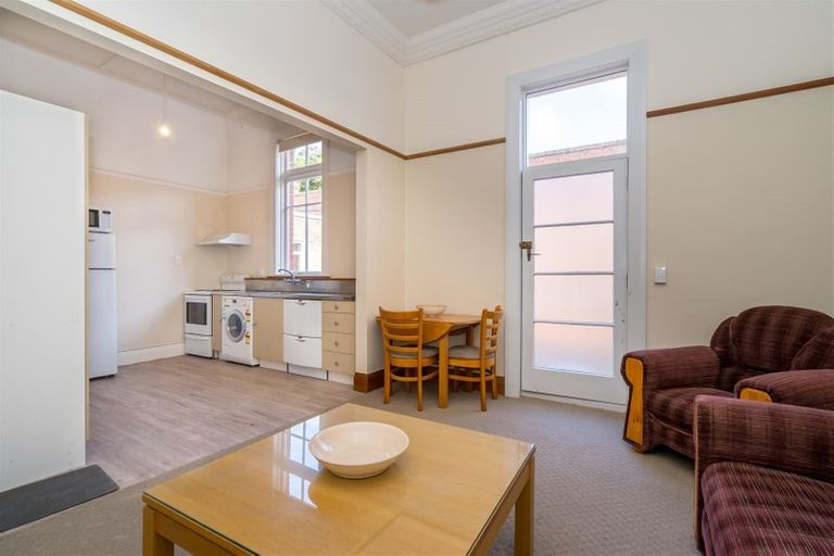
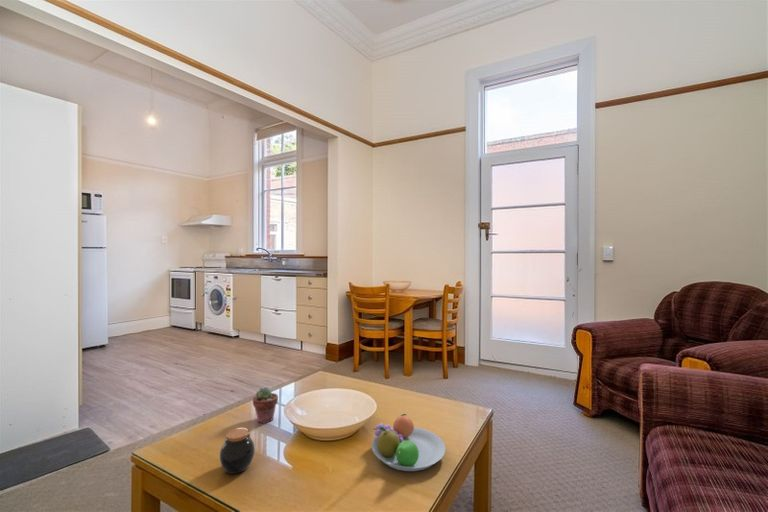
+ potted succulent [252,386,279,425]
+ fruit bowl [371,413,447,472]
+ jar [219,427,256,475]
